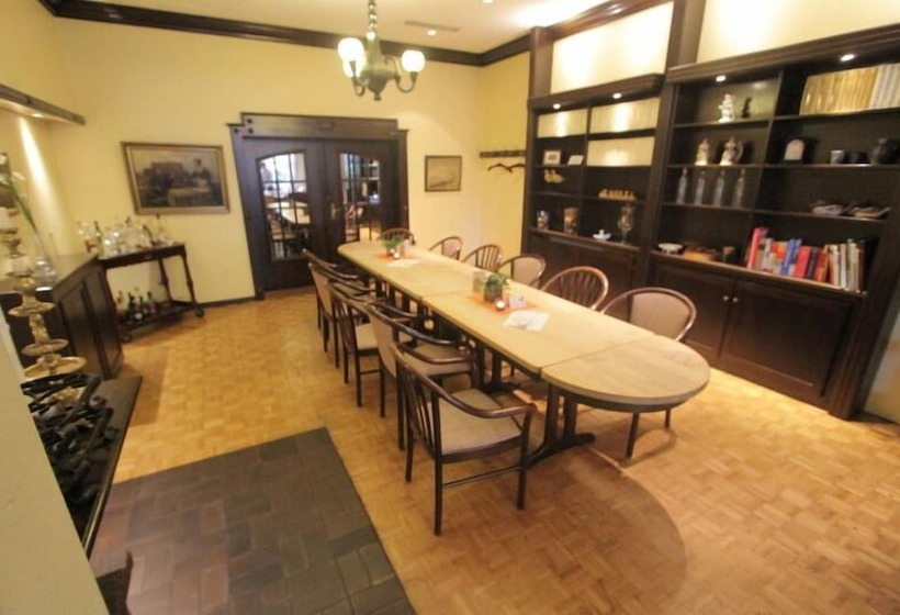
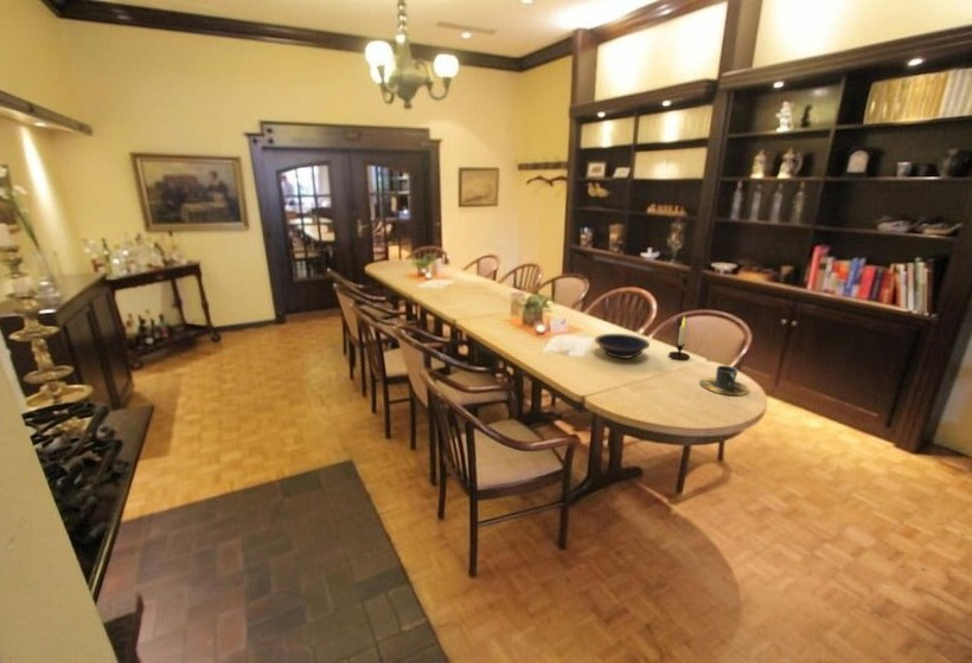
+ candle [667,316,691,360]
+ cup [698,365,750,397]
+ bowl [594,333,651,360]
